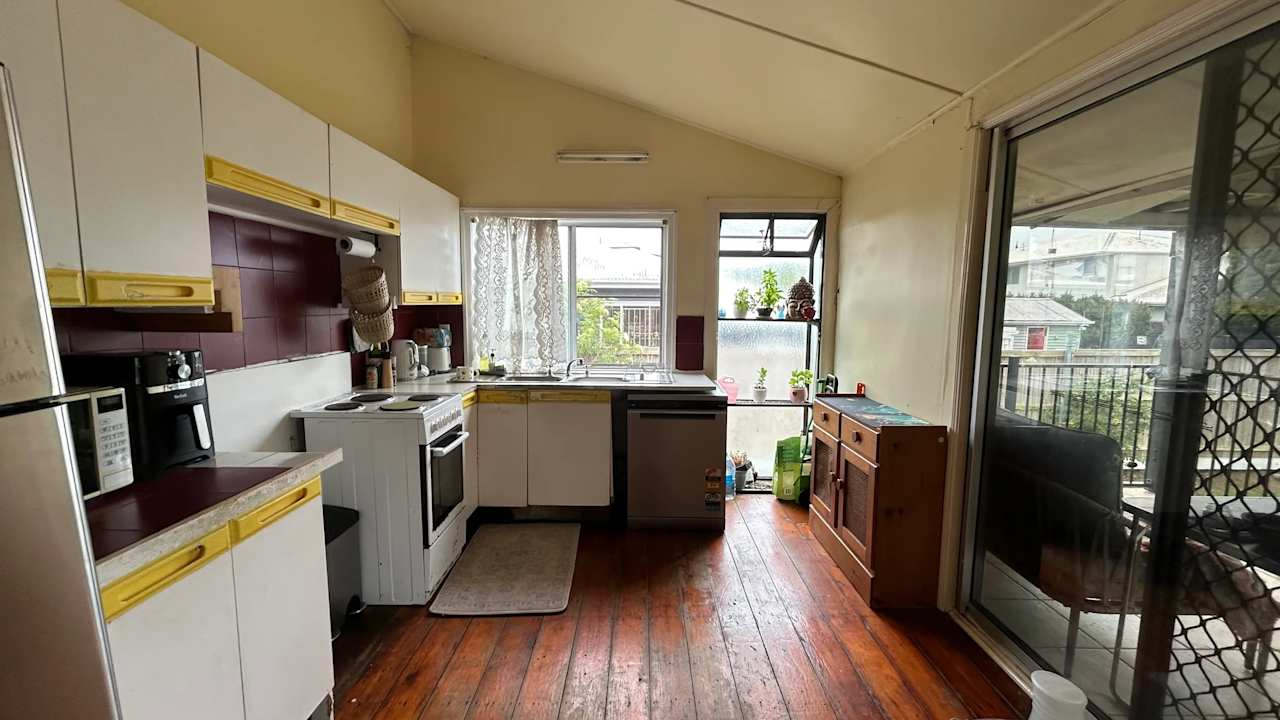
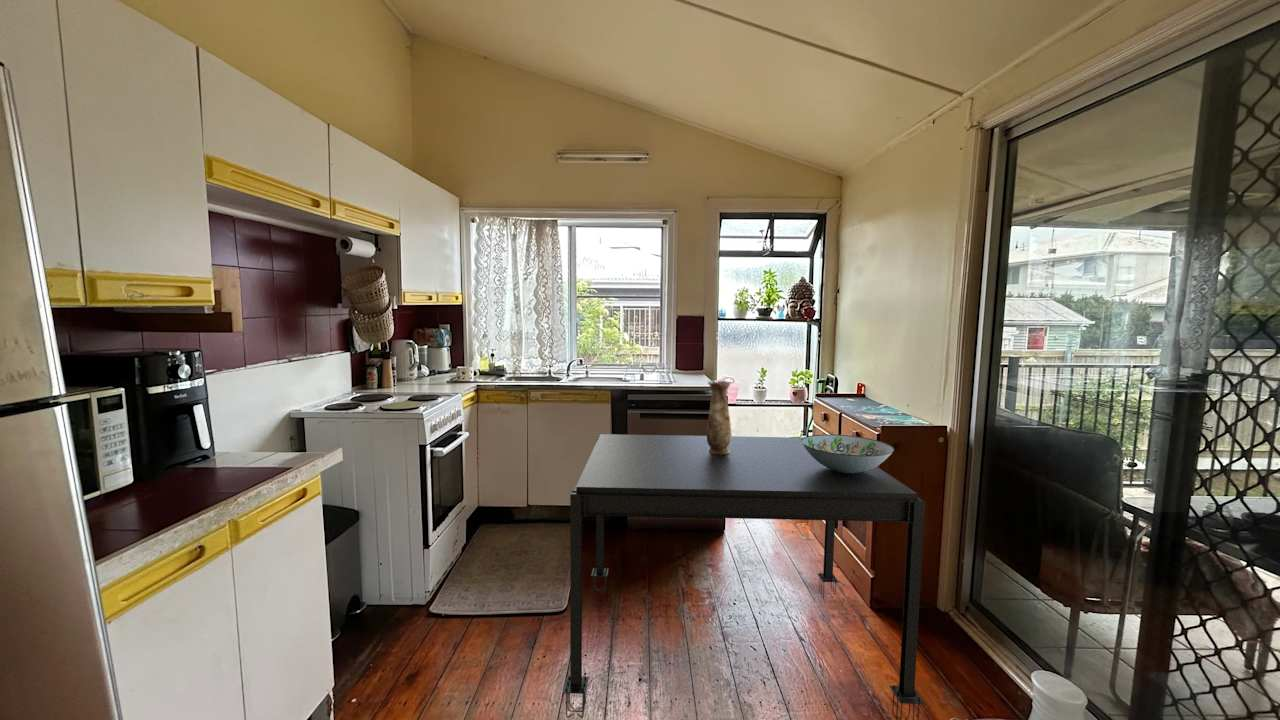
+ decorative bowl [801,433,895,473]
+ vase [706,380,732,454]
+ dining table [562,433,926,720]
